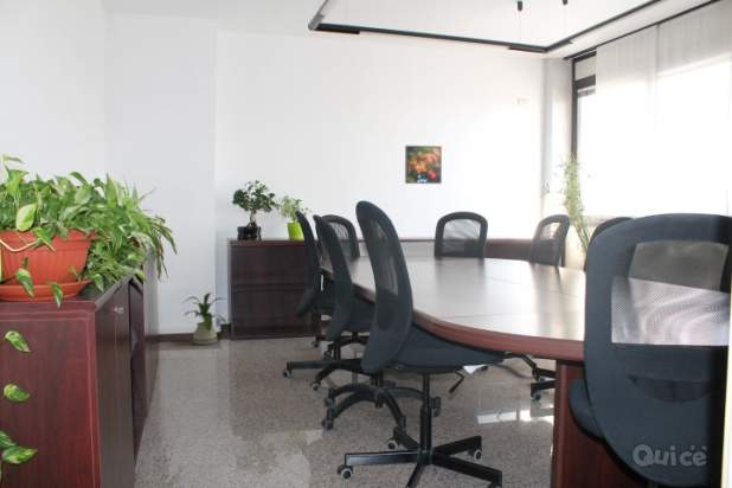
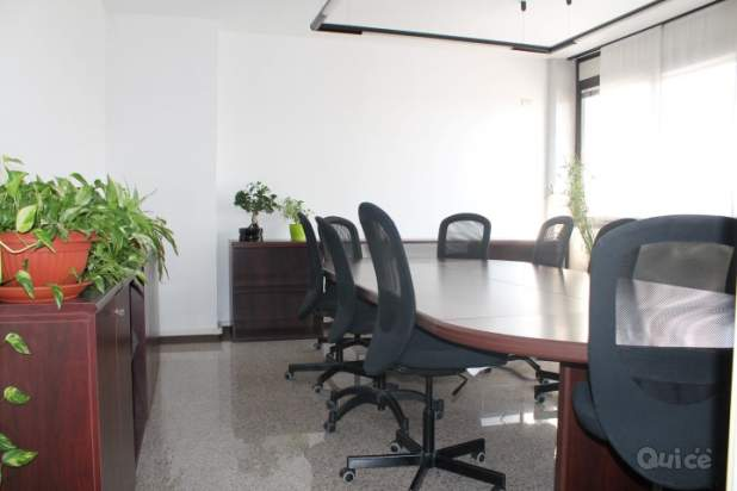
- house plant [181,291,227,346]
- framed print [404,145,443,185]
